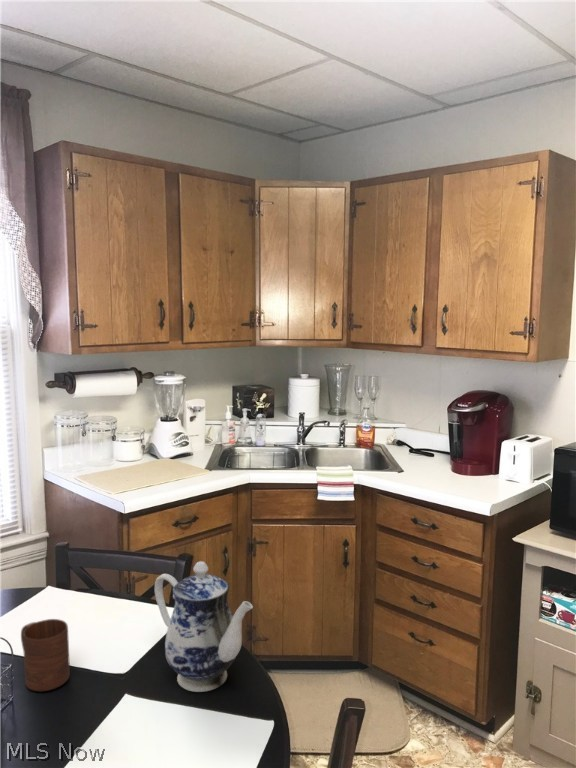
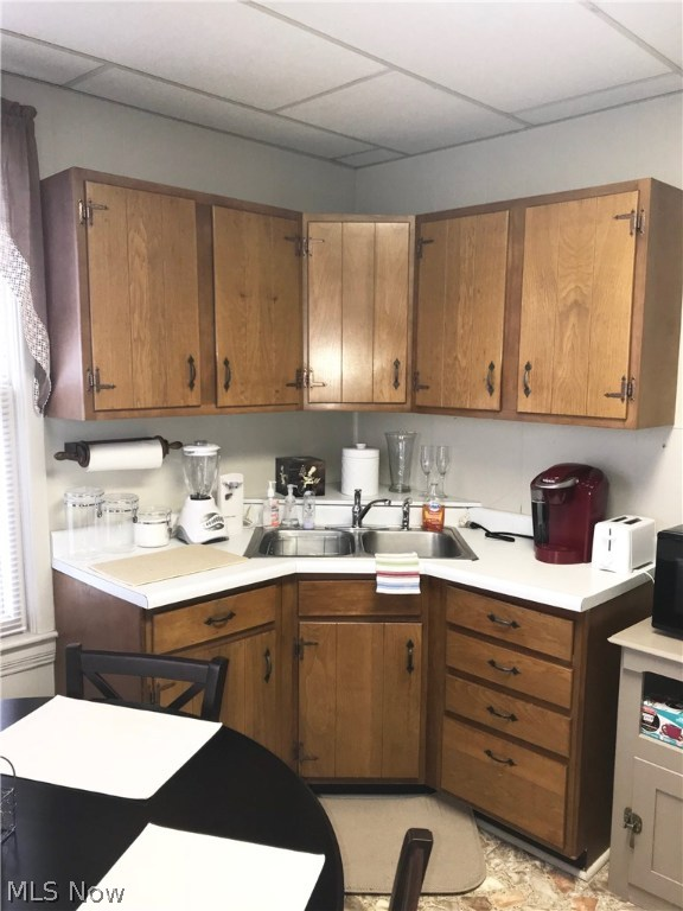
- teapot [154,560,254,693]
- cup [20,618,71,692]
